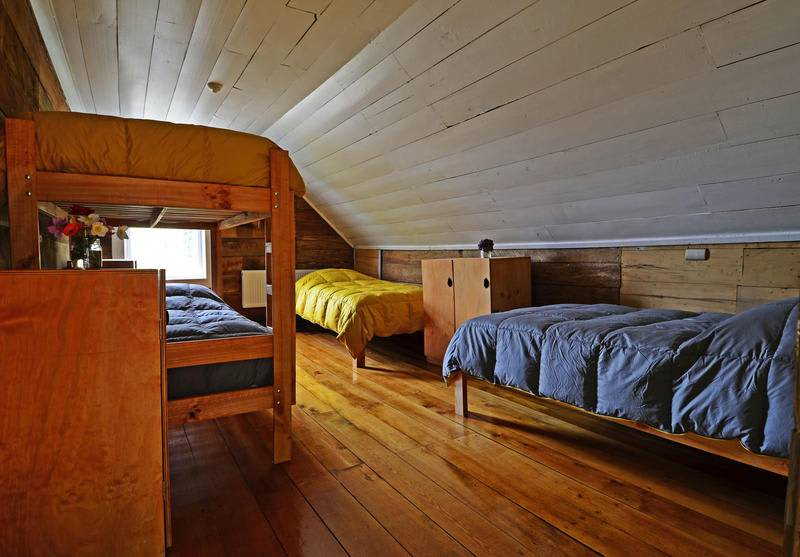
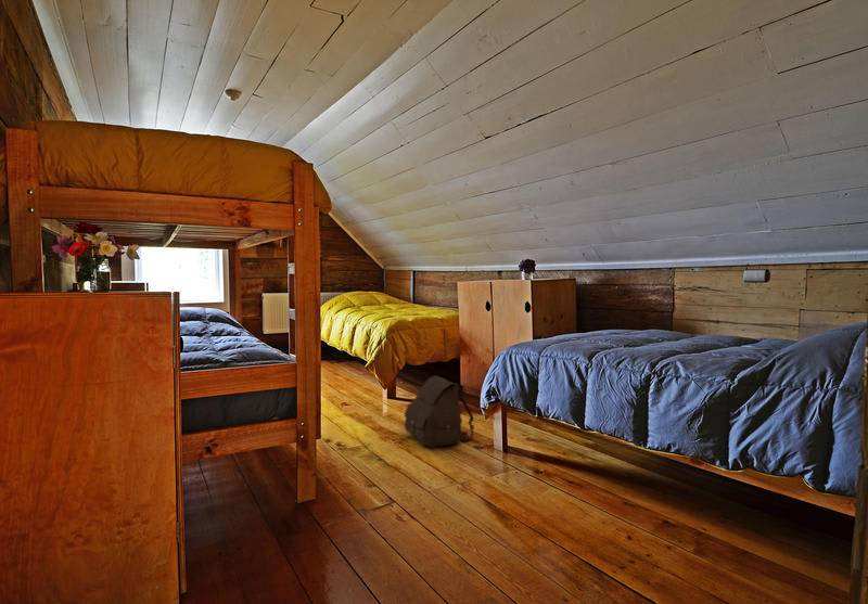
+ satchel [404,375,475,449]
